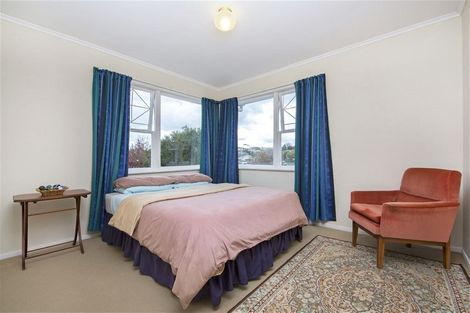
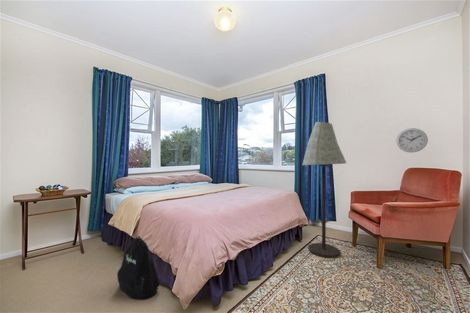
+ wall clock [395,127,429,154]
+ floor lamp [301,121,347,259]
+ backpack [116,235,161,301]
